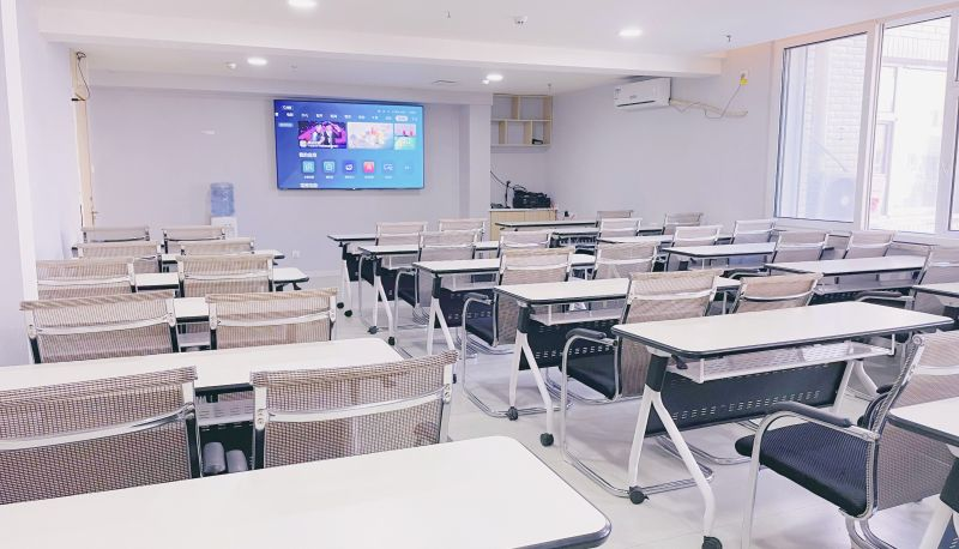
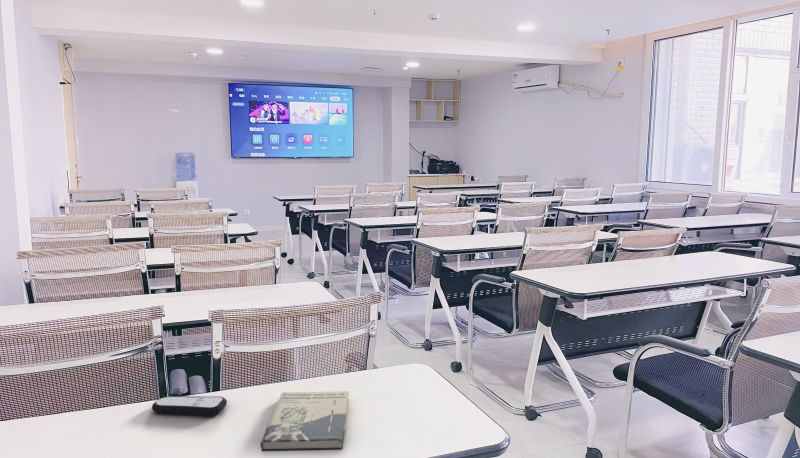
+ remote control [151,395,228,417]
+ book [260,390,350,452]
